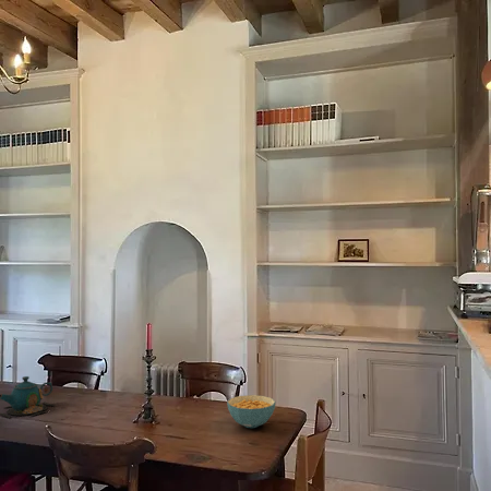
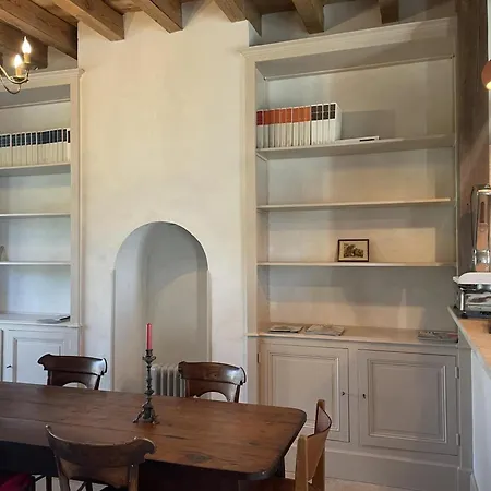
- teapot [0,375,56,419]
- cereal bowl [226,394,277,429]
